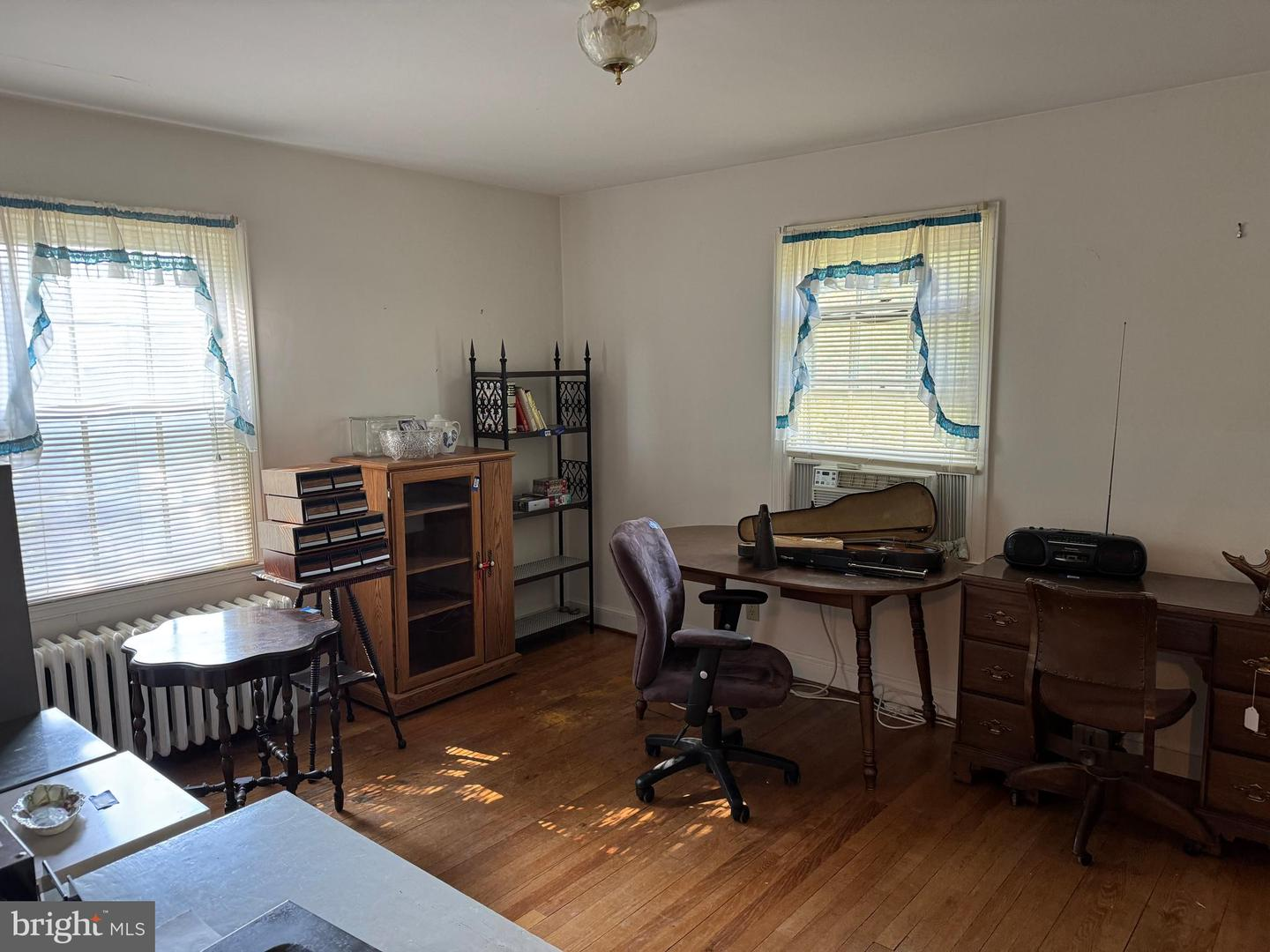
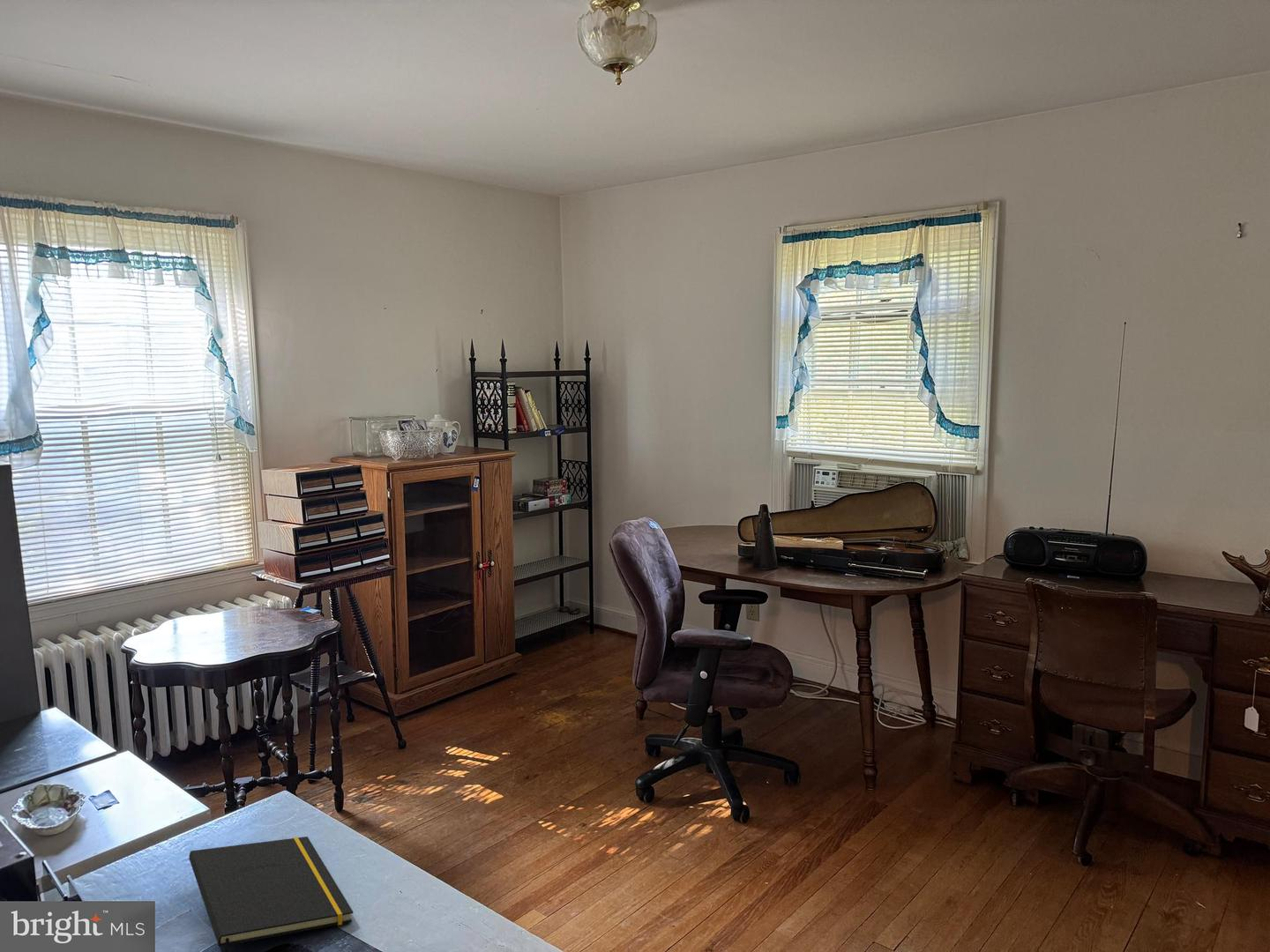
+ notepad [189,836,355,952]
